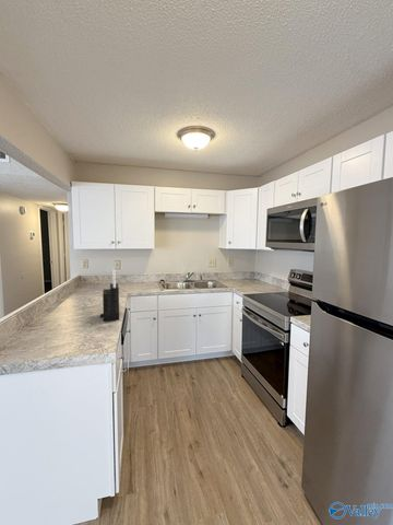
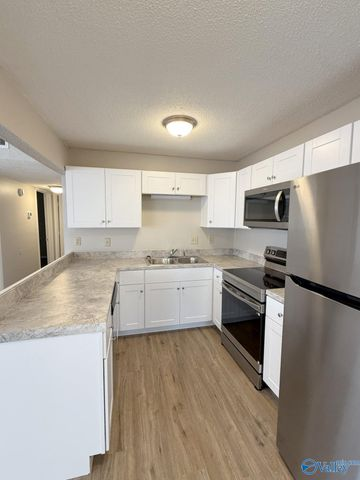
- knife block [99,268,120,323]
